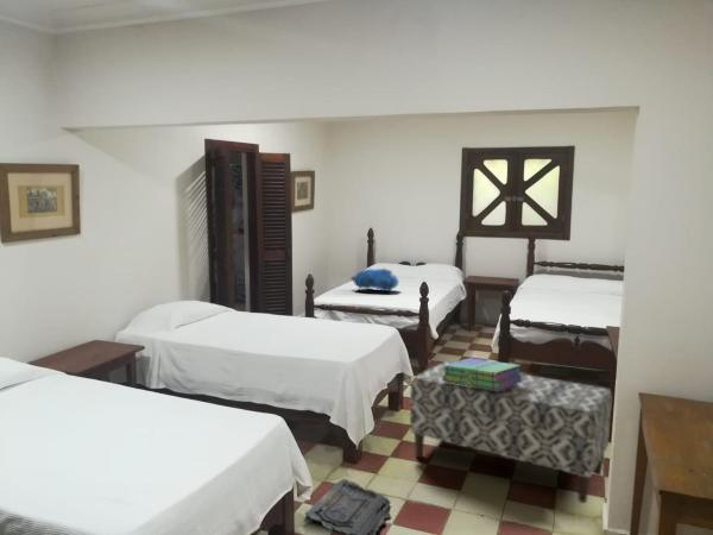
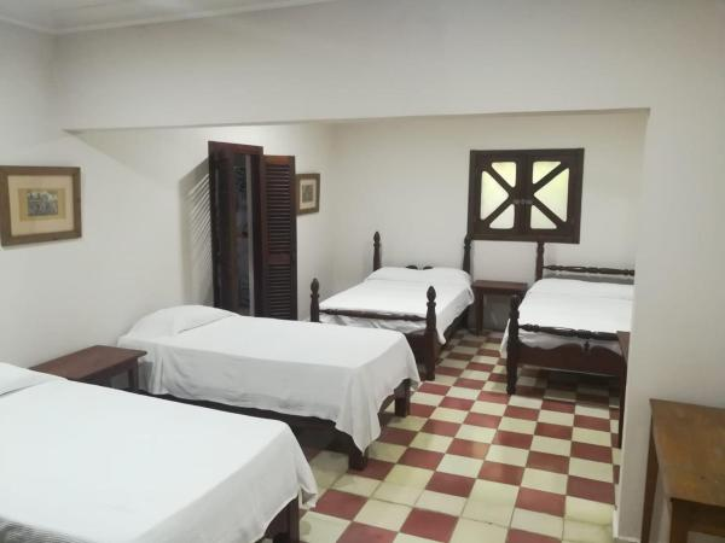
- backpack [349,268,399,295]
- carved panel [303,478,392,535]
- bench [409,360,613,504]
- stack of books [442,357,524,391]
